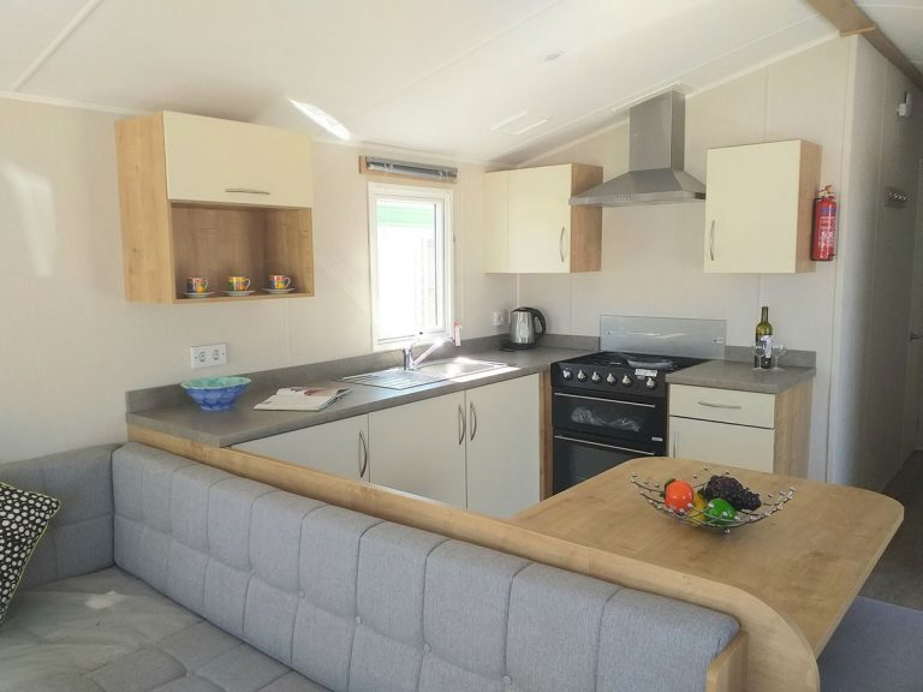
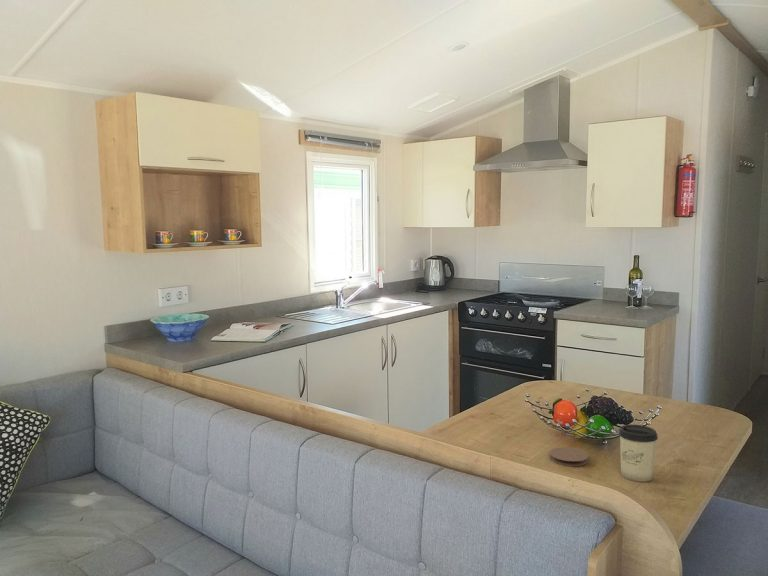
+ cup [618,424,659,483]
+ coaster [549,446,589,467]
